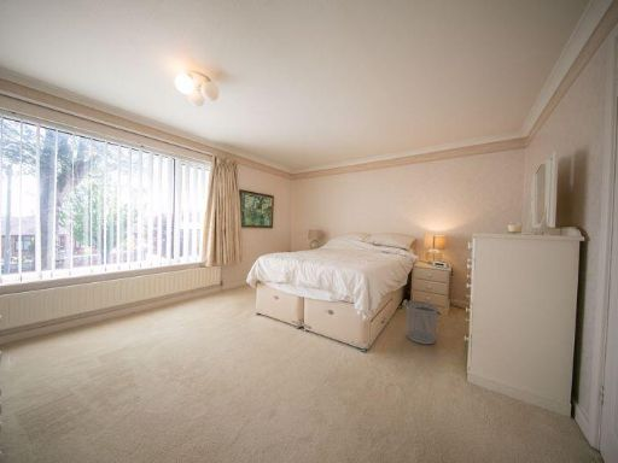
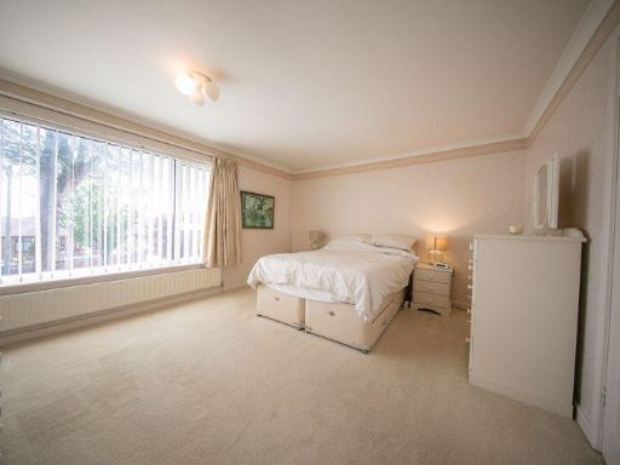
- waste bin [406,300,439,345]
